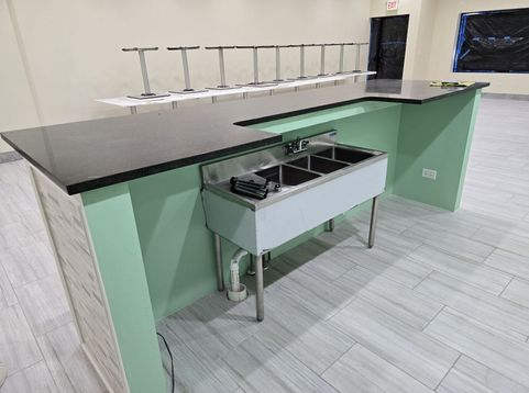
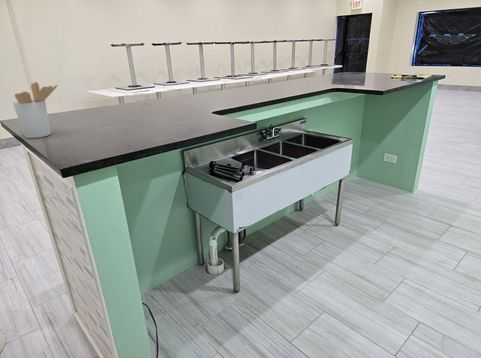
+ utensil holder [12,81,58,139]
